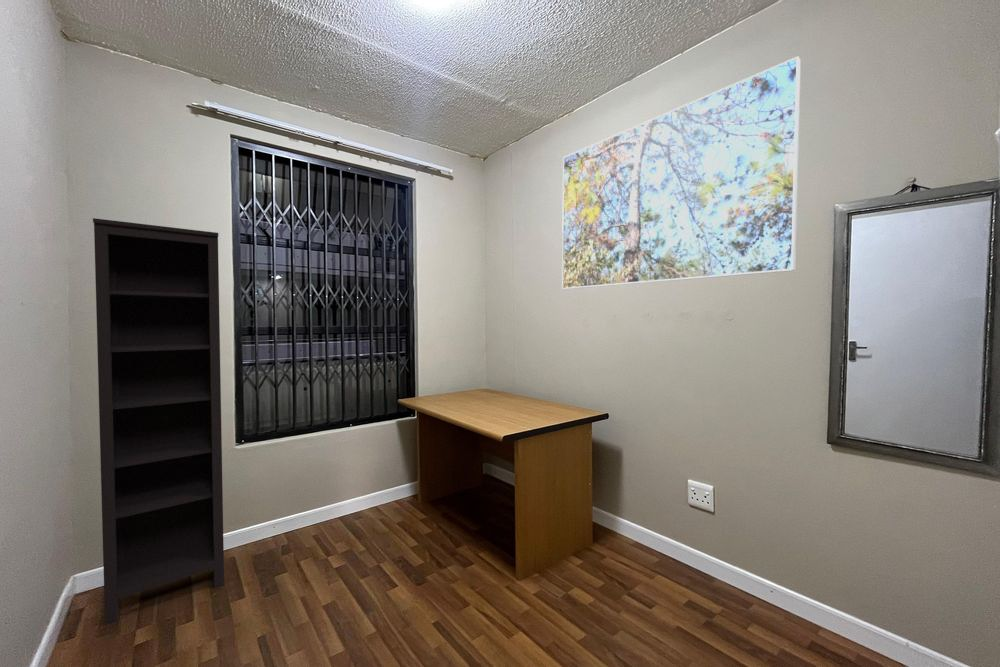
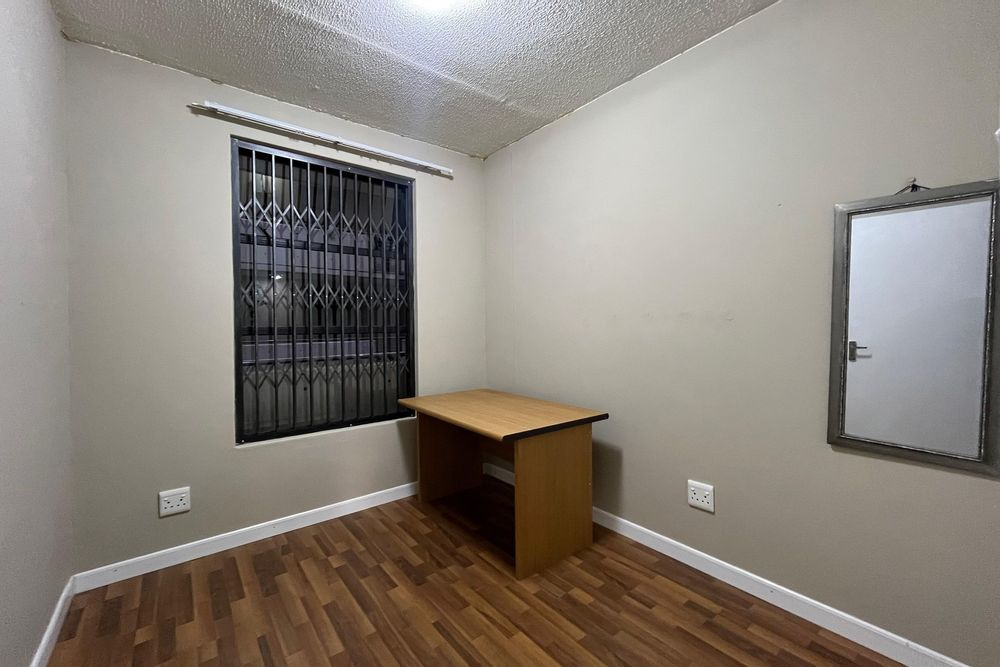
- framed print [561,55,802,290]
- bookcase [92,217,225,626]
